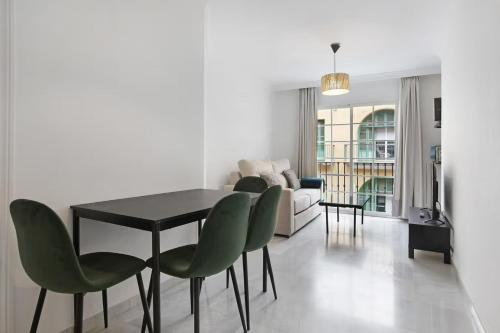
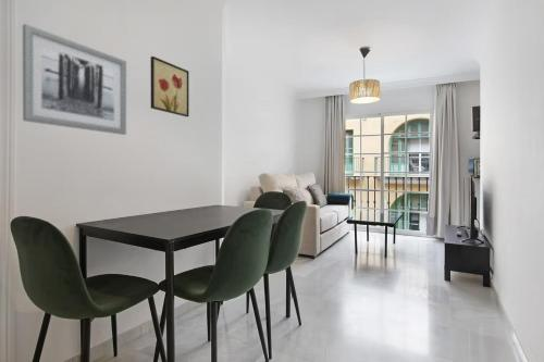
+ wall art [150,55,190,117]
+ wall art [22,23,127,136]
